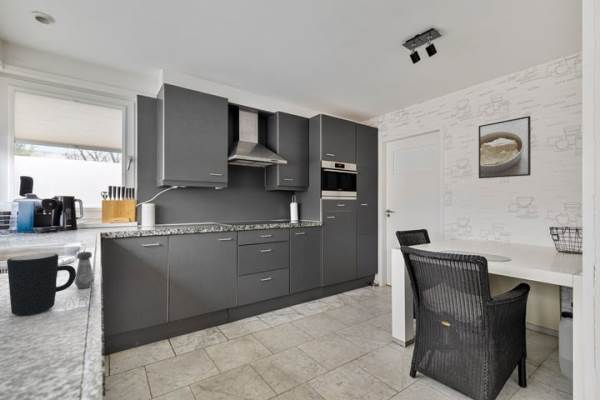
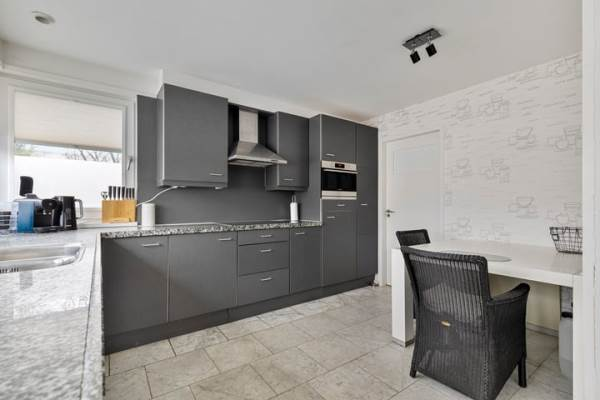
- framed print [478,115,532,179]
- salt shaker [74,251,95,290]
- mug [6,252,77,316]
